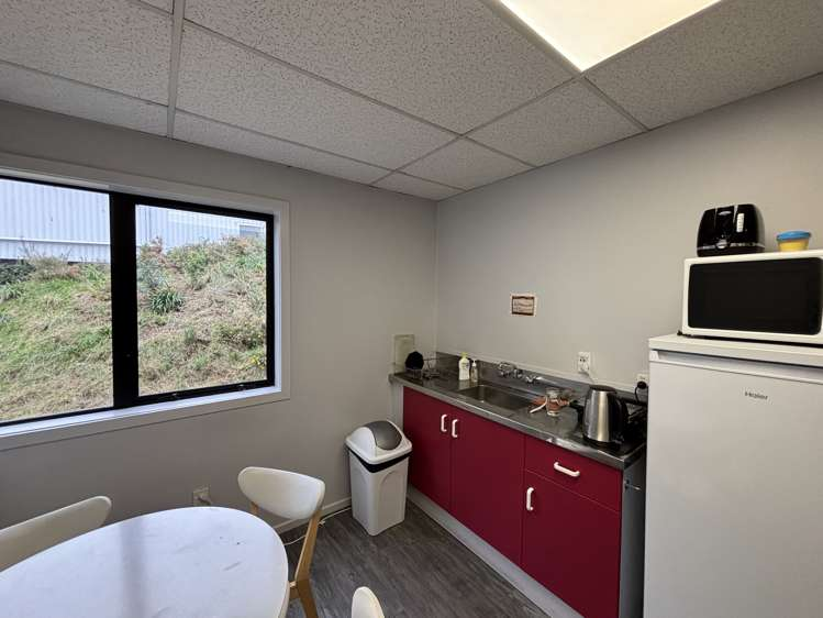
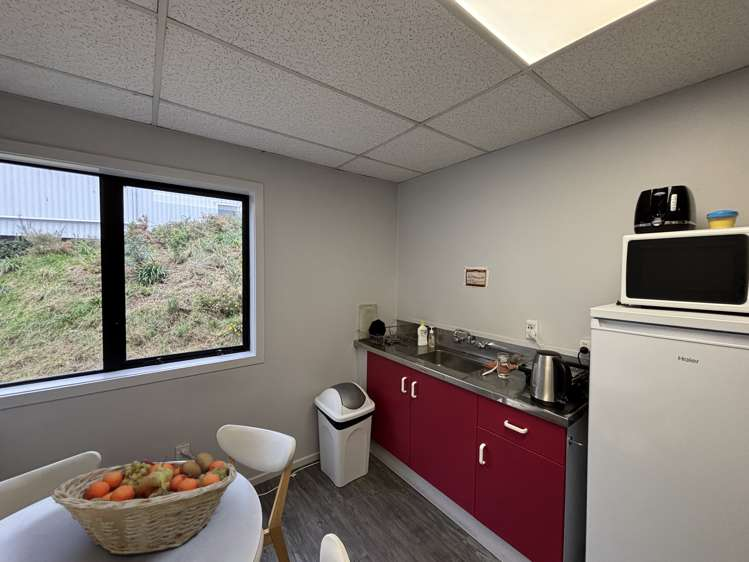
+ fruit basket [50,452,238,557]
